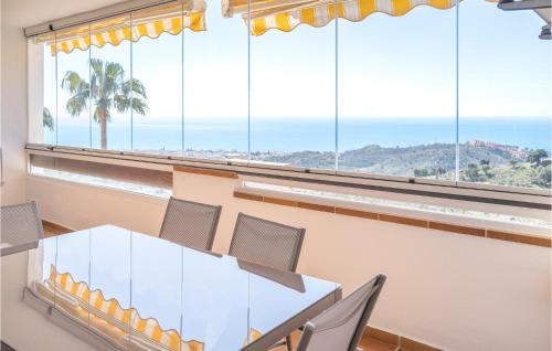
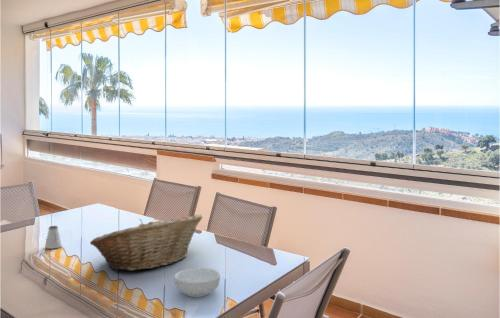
+ saltshaker [44,225,63,250]
+ fruit basket [89,213,203,272]
+ cereal bowl [173,267,221,298]
